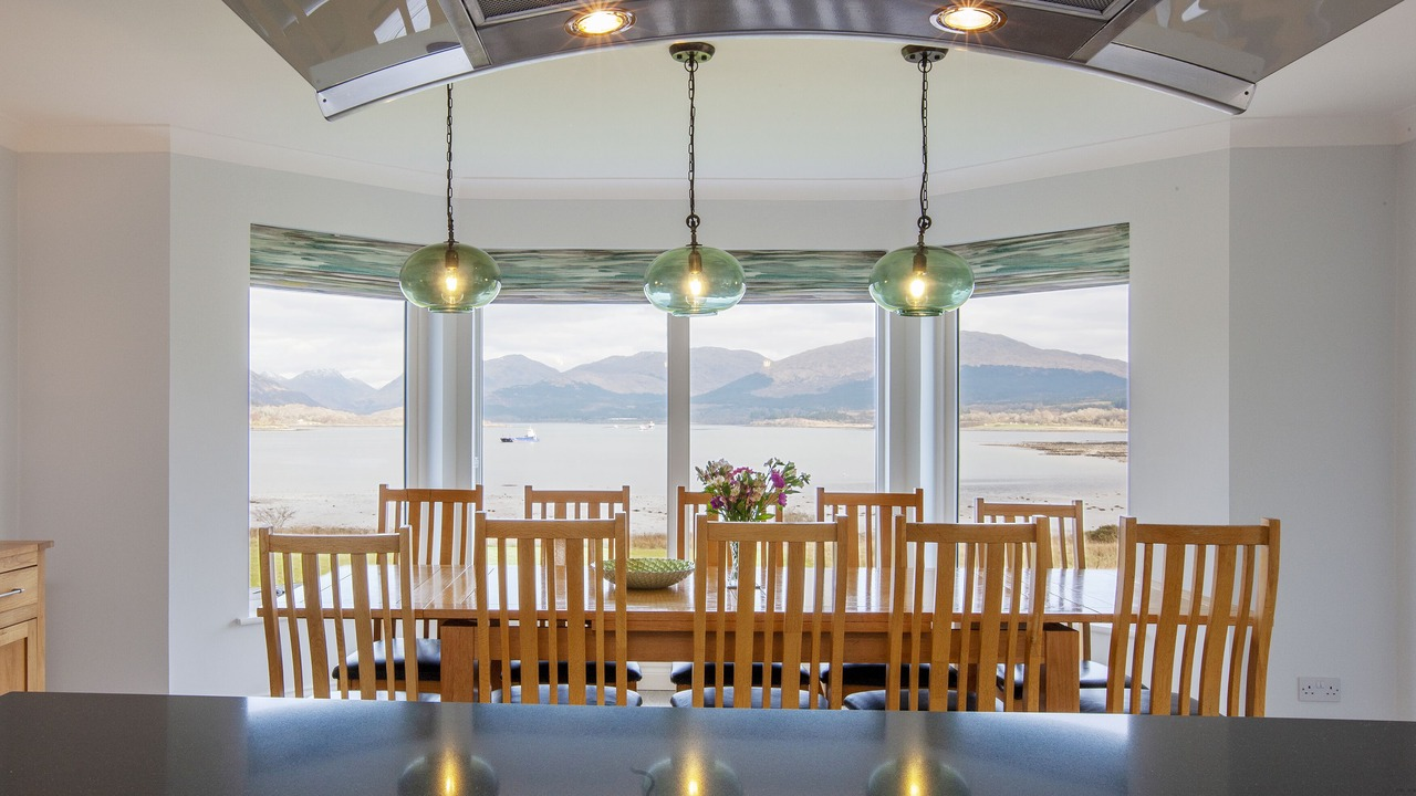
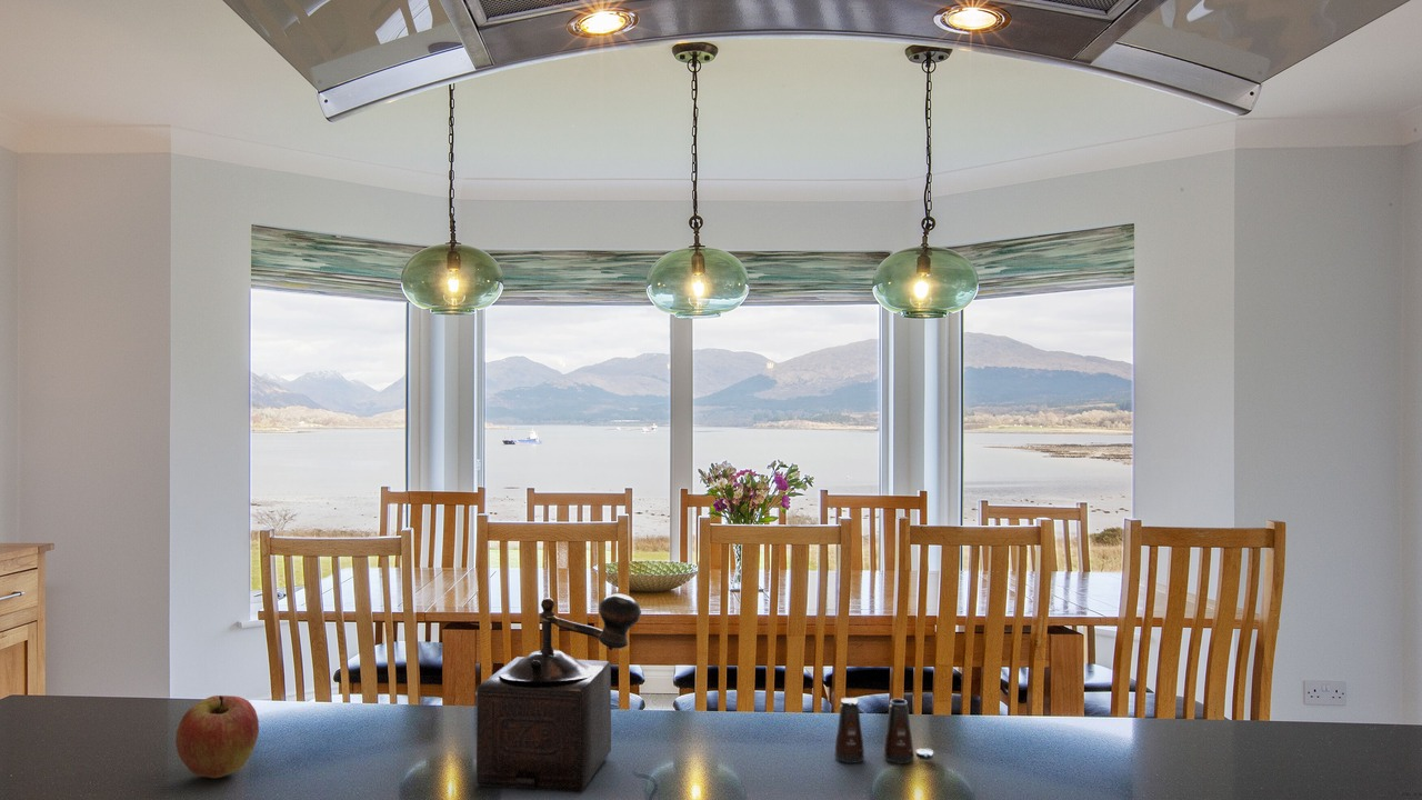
+ salt shaker [833,697,934,764]
+ fruit [174,694,260,779]
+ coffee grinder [475,592,642,793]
